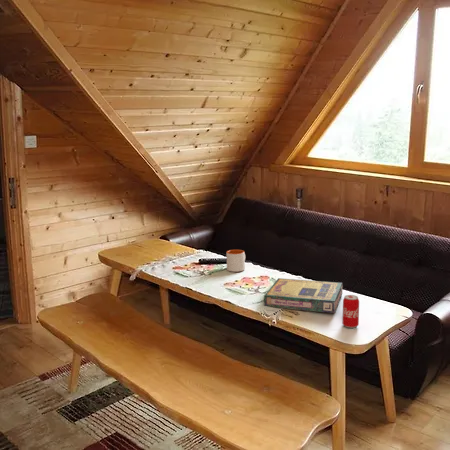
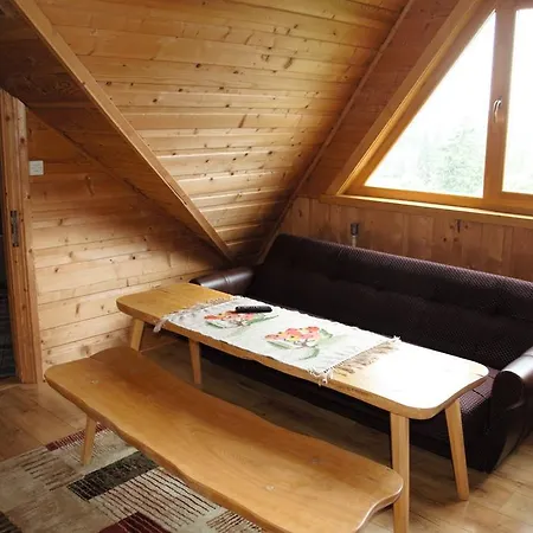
- beverage can [341,294,360,329]
- video game box [263,277,344,314]
- mug [225,249,246,273]
